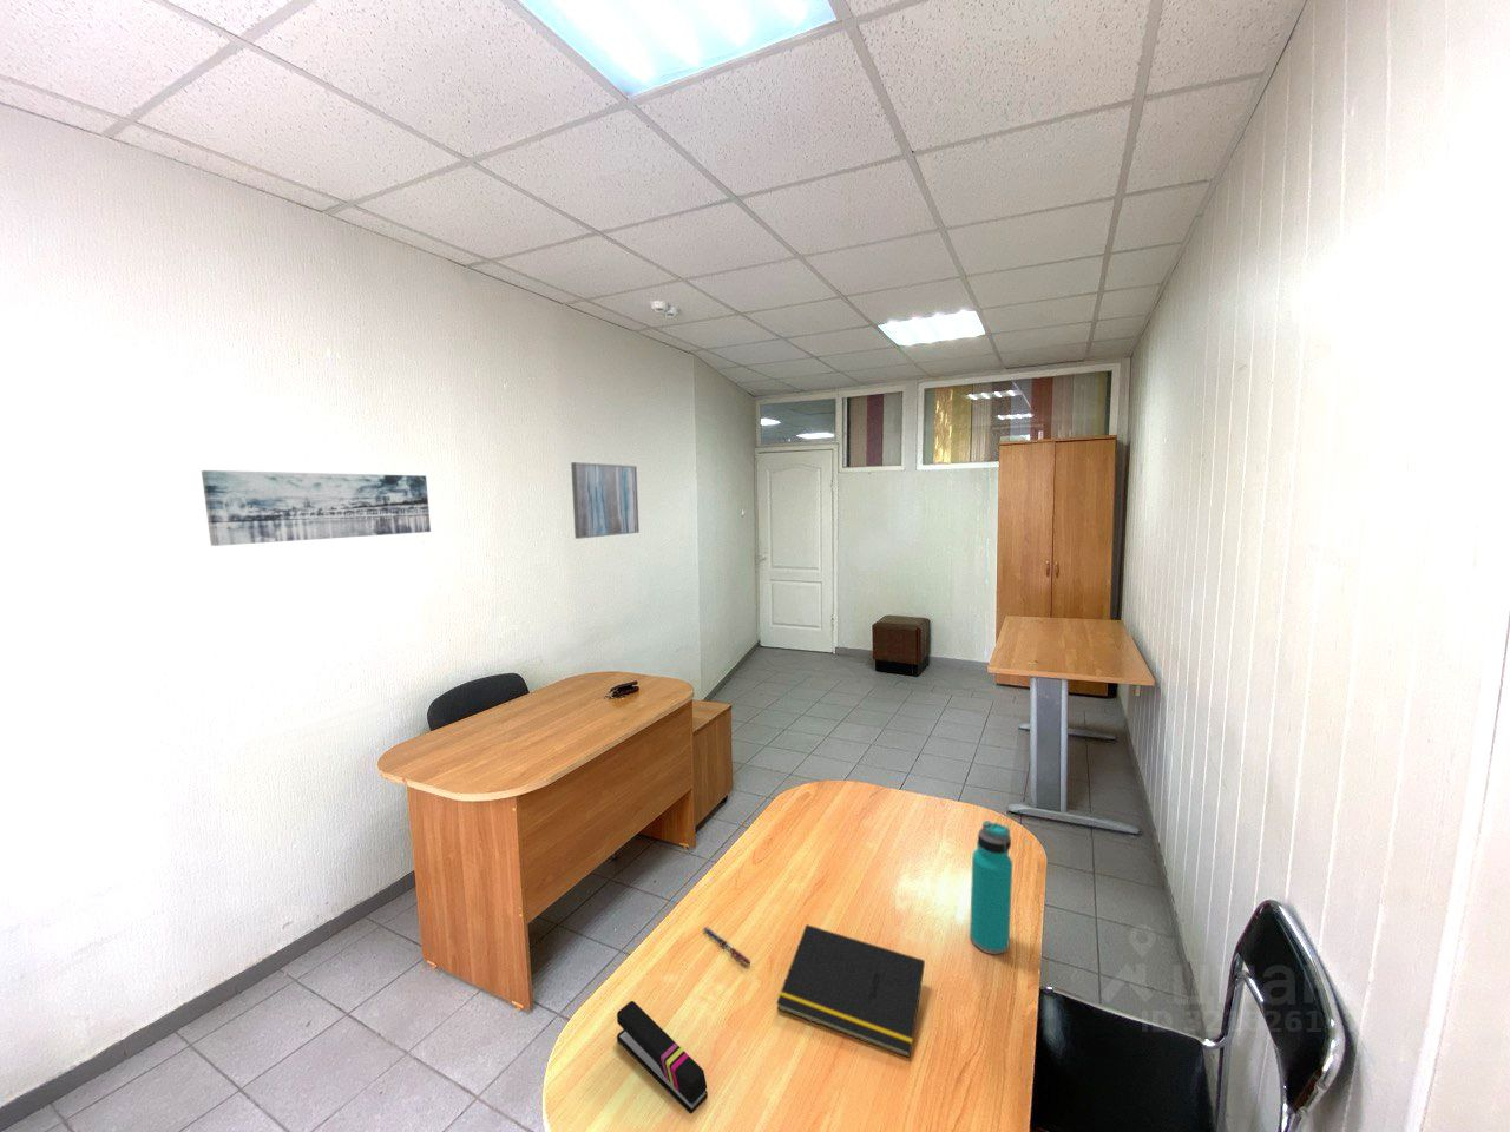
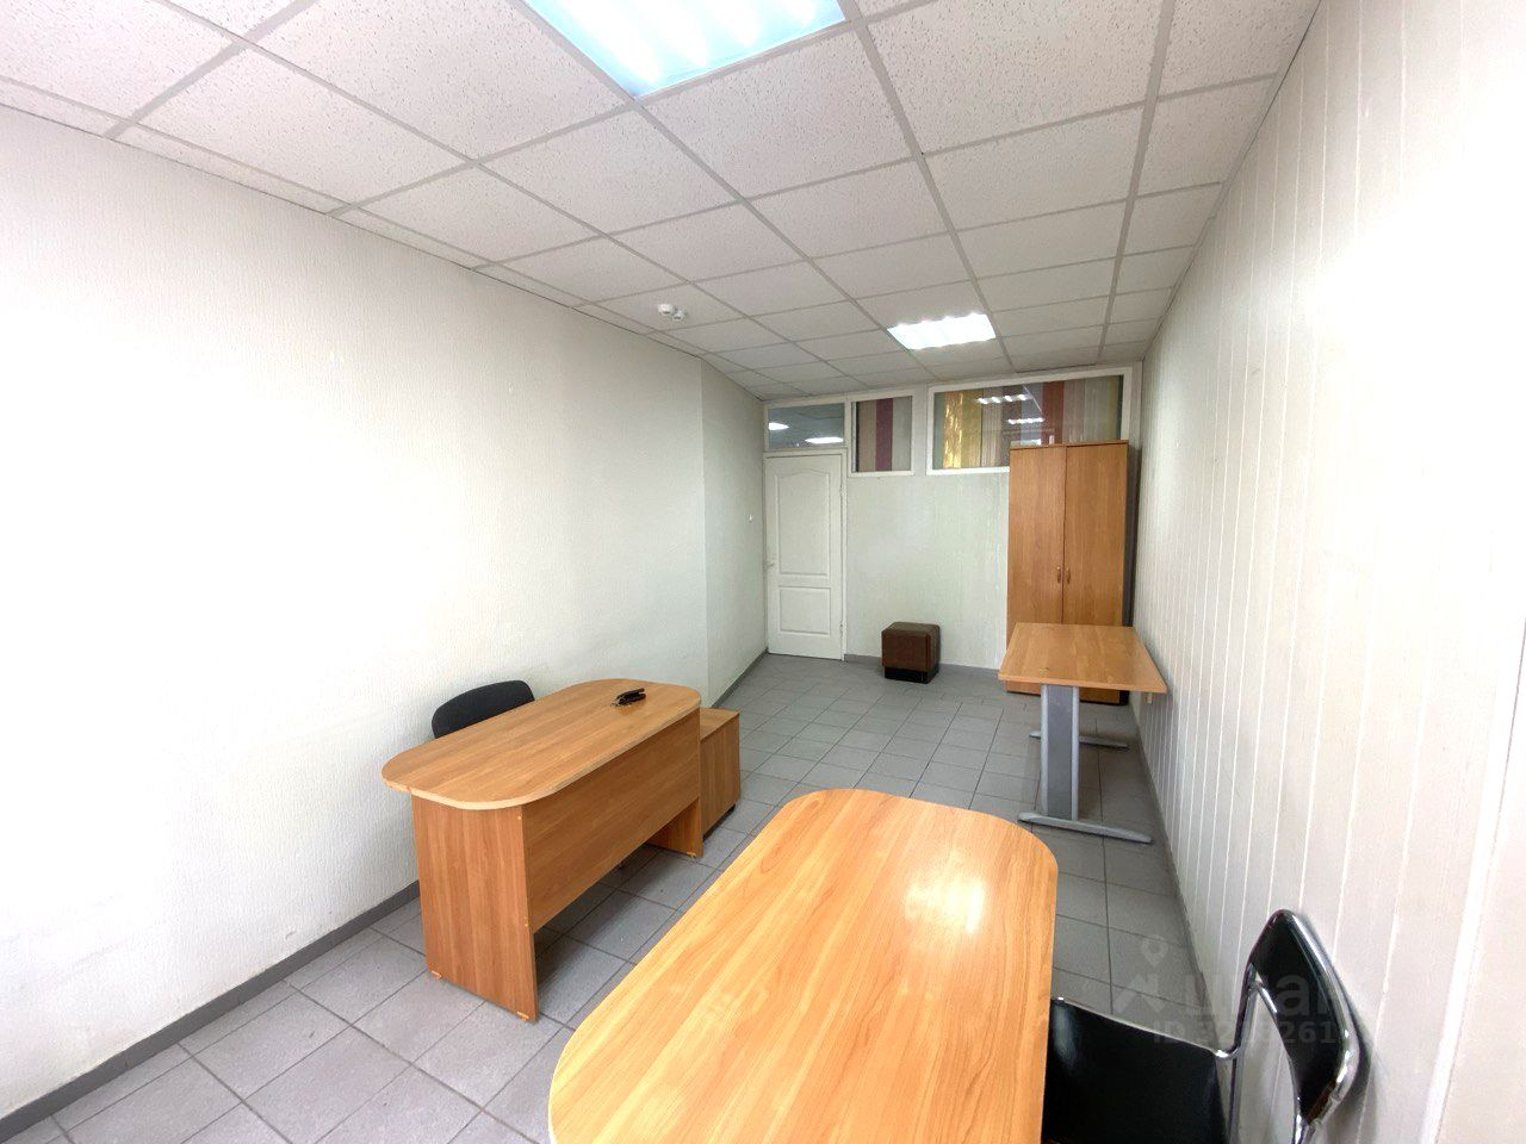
- water bottle [969,819,1013,955]
- pen [703,925,753,967]
- stapler [616,1000,709,1114]
- wall art [201,470,432,547]
- wall art [570,461,641,540]
- notepad [775,923,926,1059]
